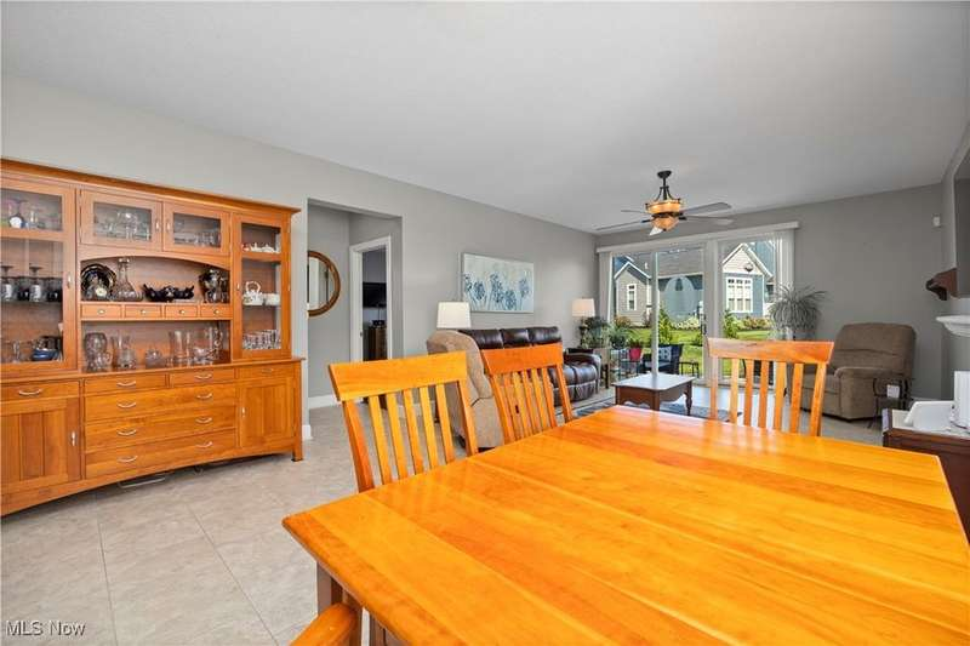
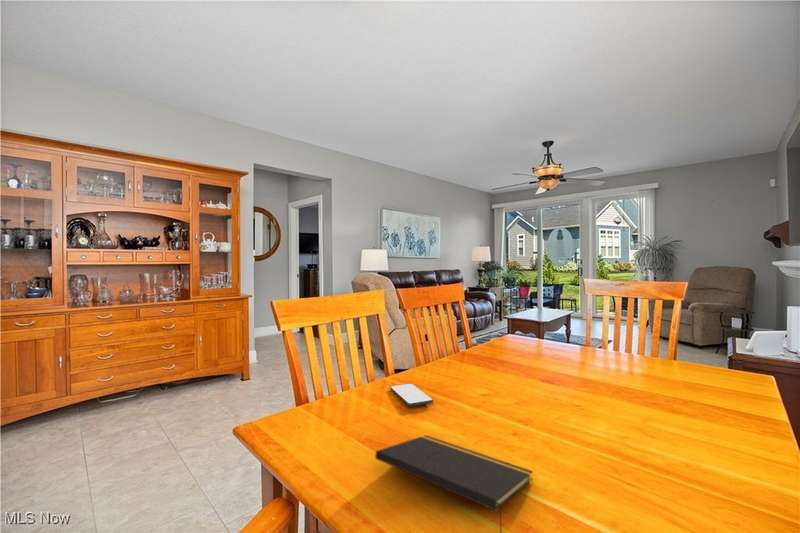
+ notepad [374,434,534,533]
+ smartphone [389,383,434,408]
